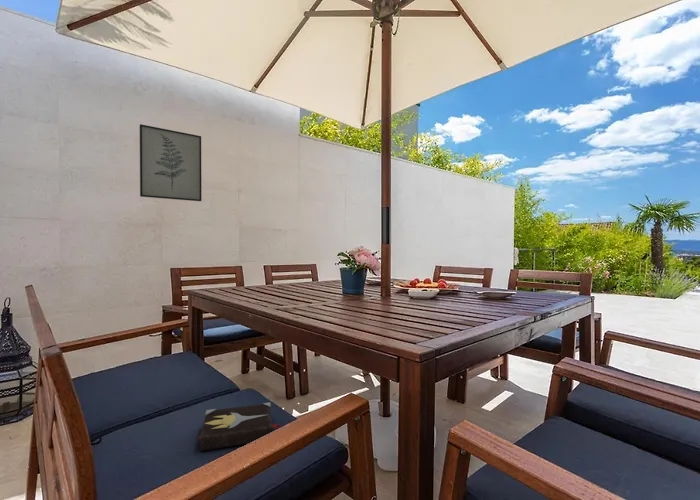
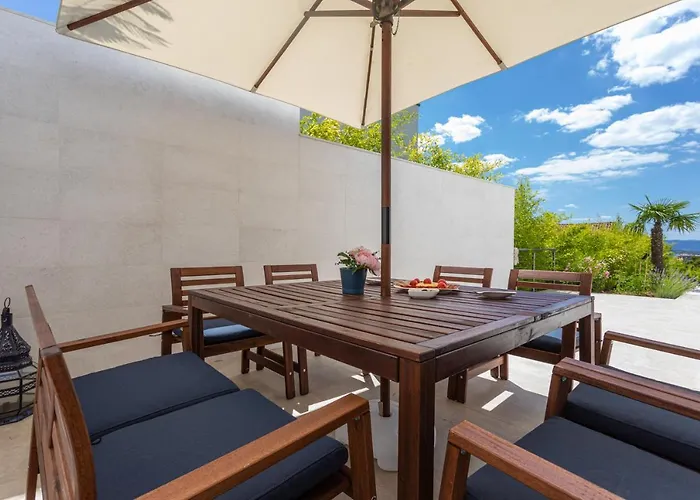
- hardback book [198,401,281,452]
- wall art [139,123,202,202]
